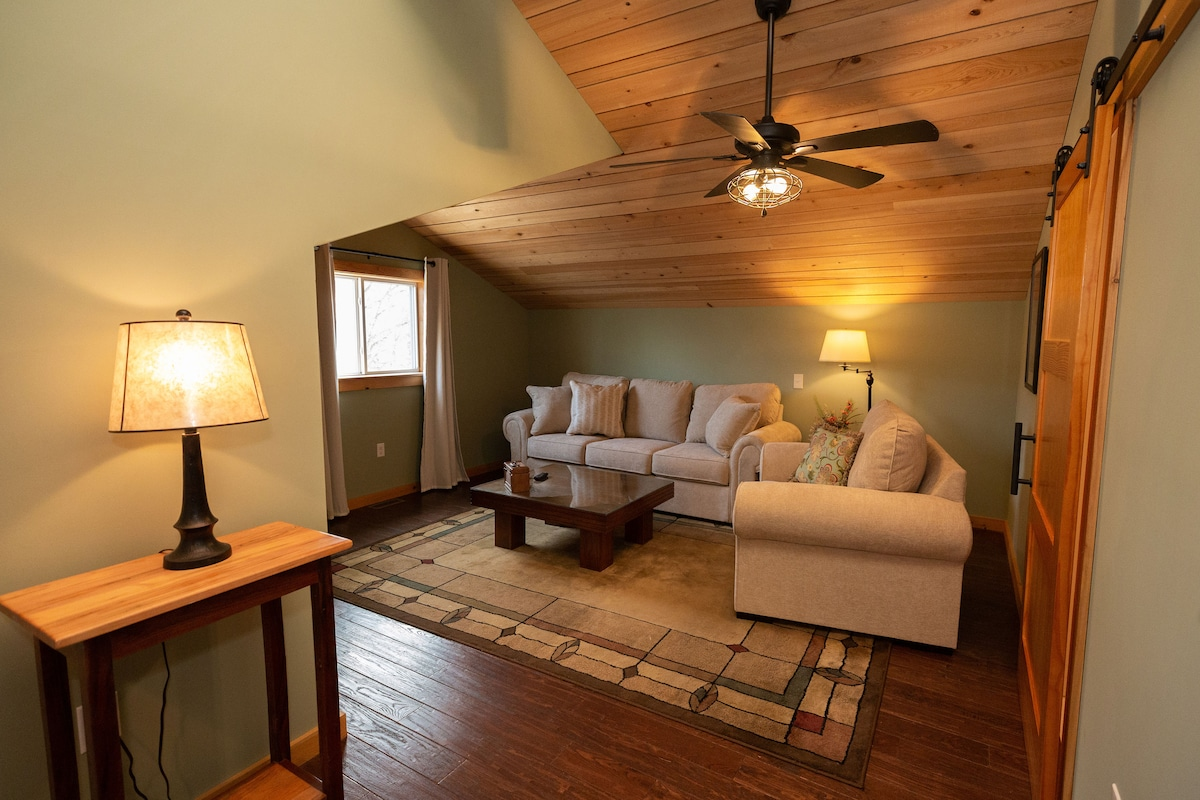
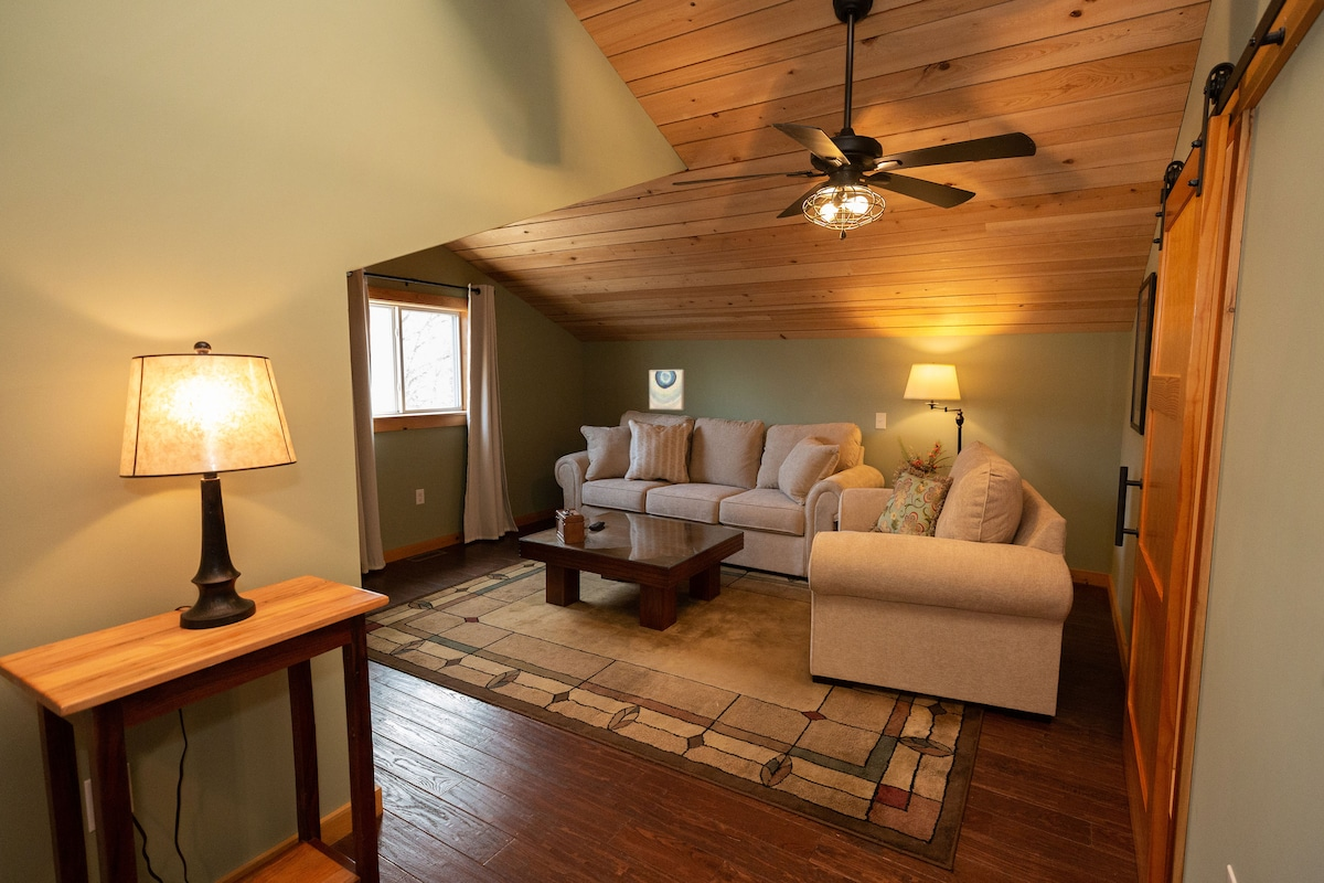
+ wall art [648,369,685,411]
